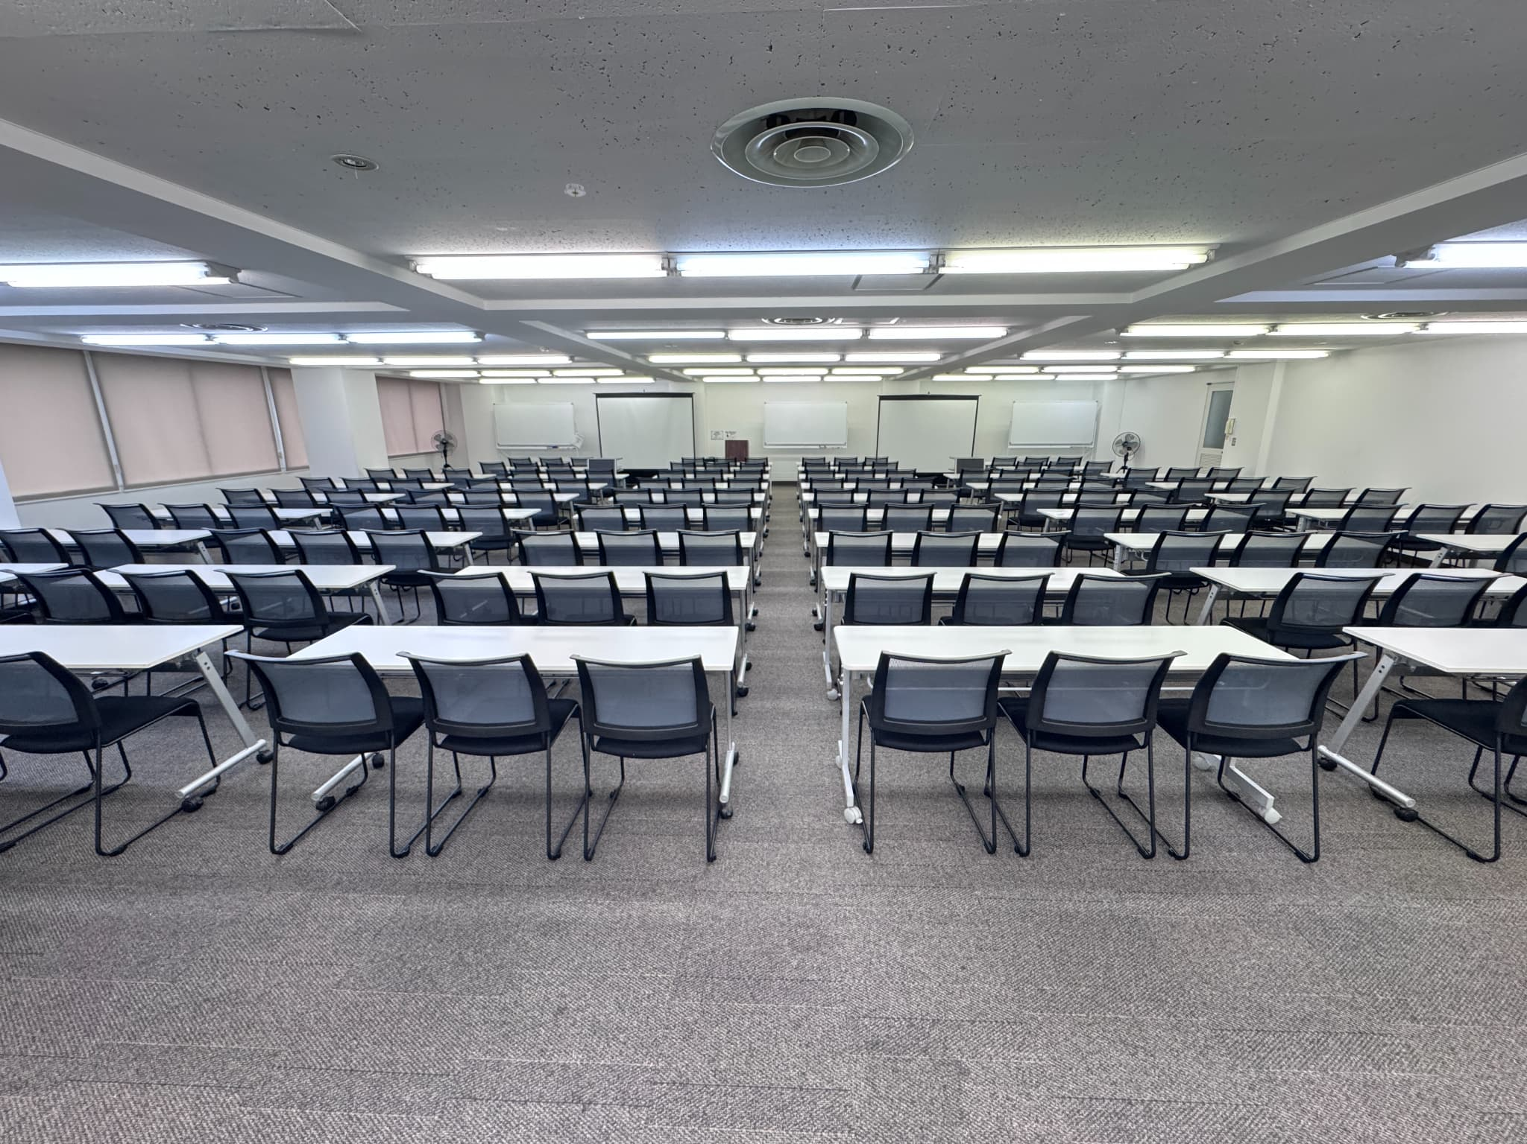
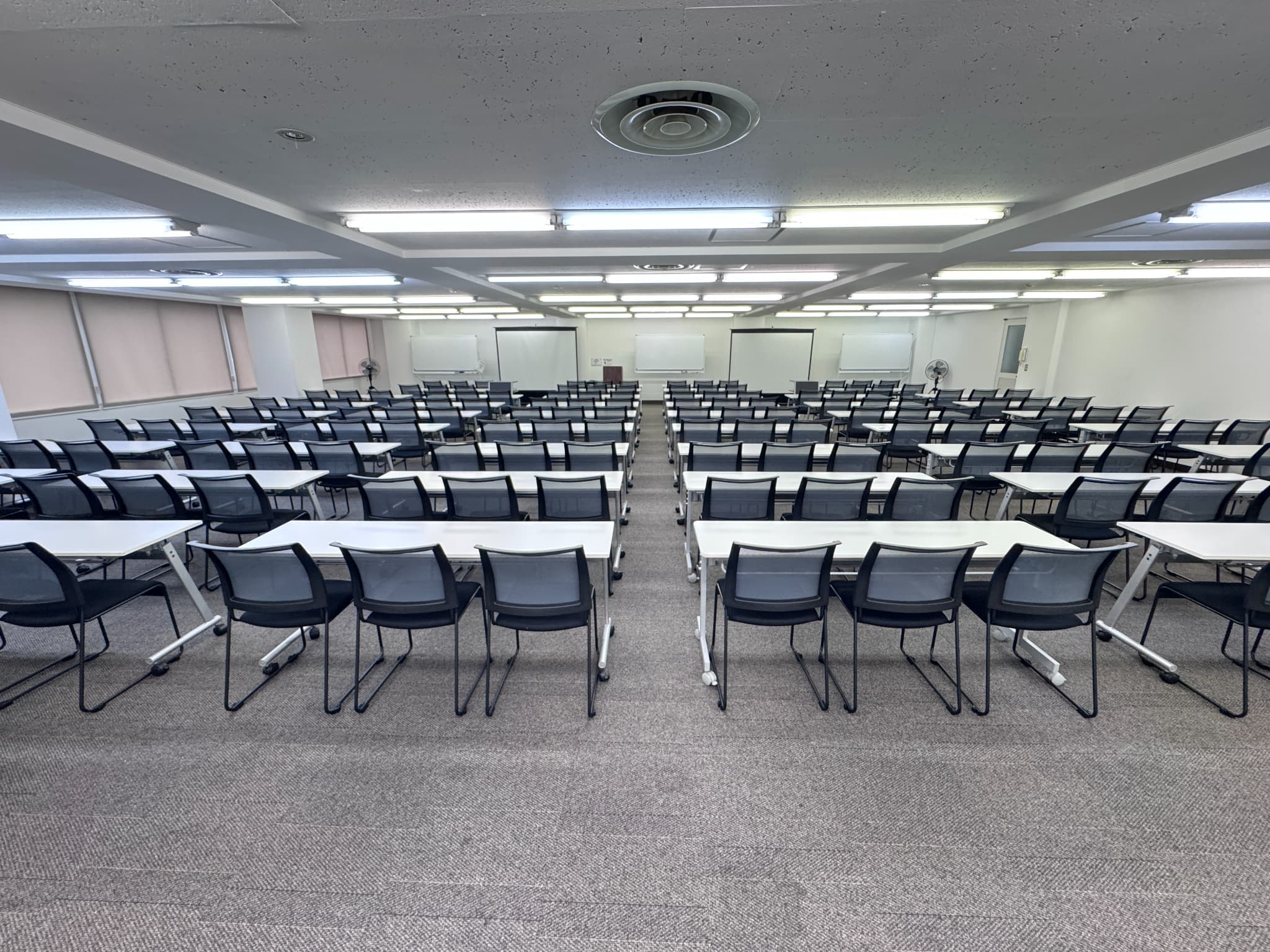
- smoke detector [564,183,587,197]
